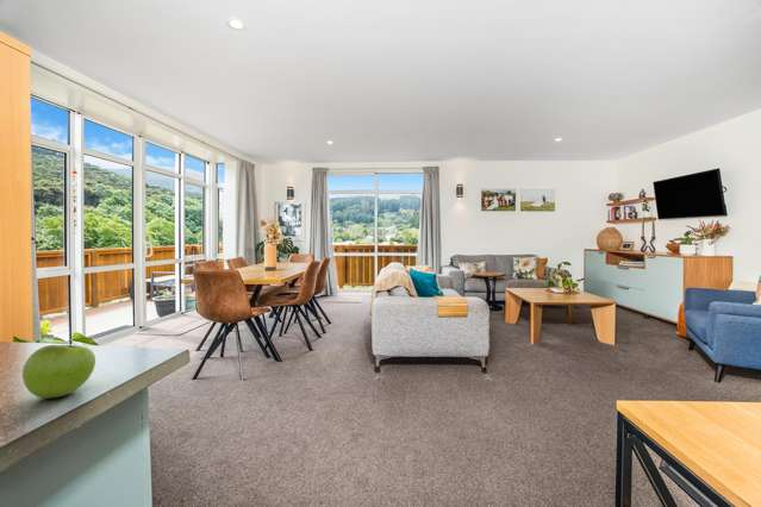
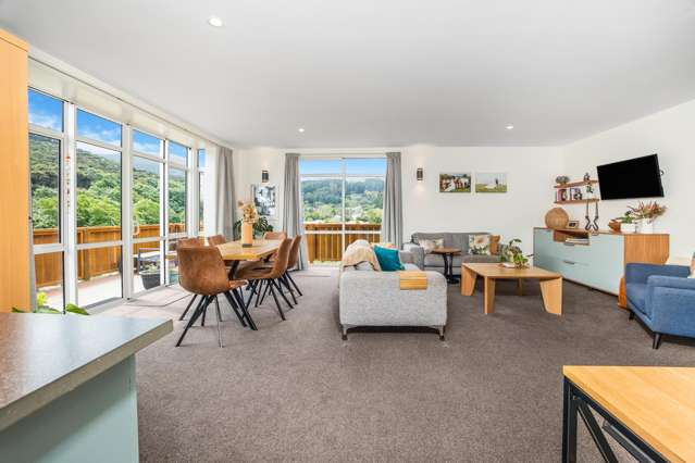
- fruit [21,344,96,400]
